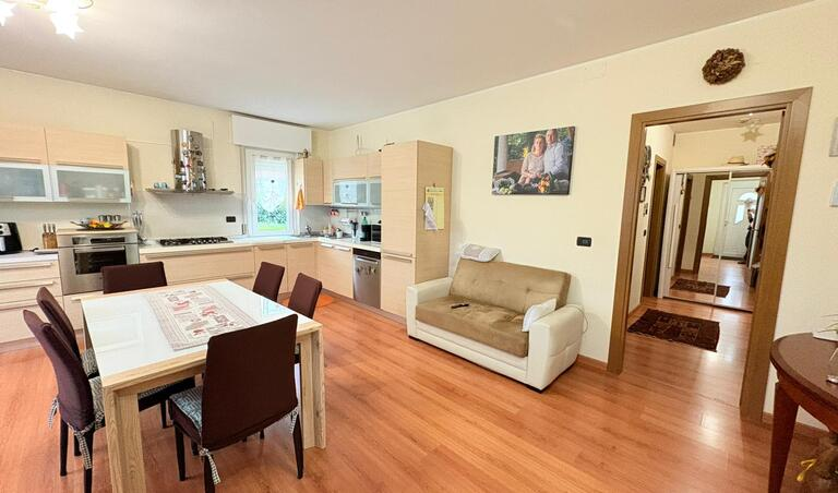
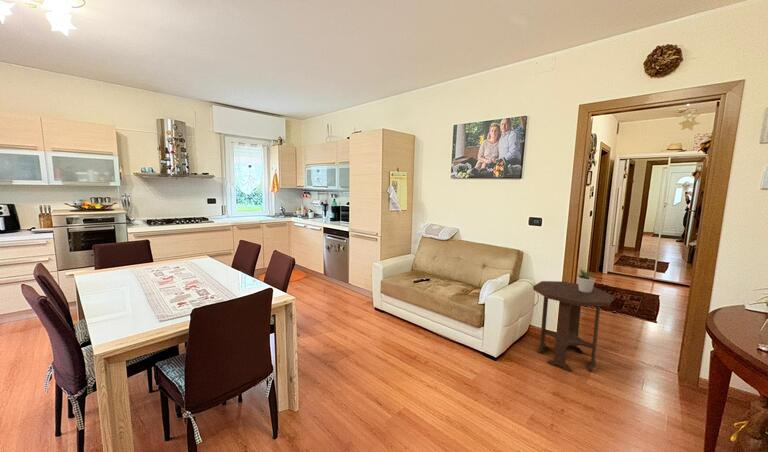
+ side table [532,280,615,373]
+ potted plant [576,267,597,293]
